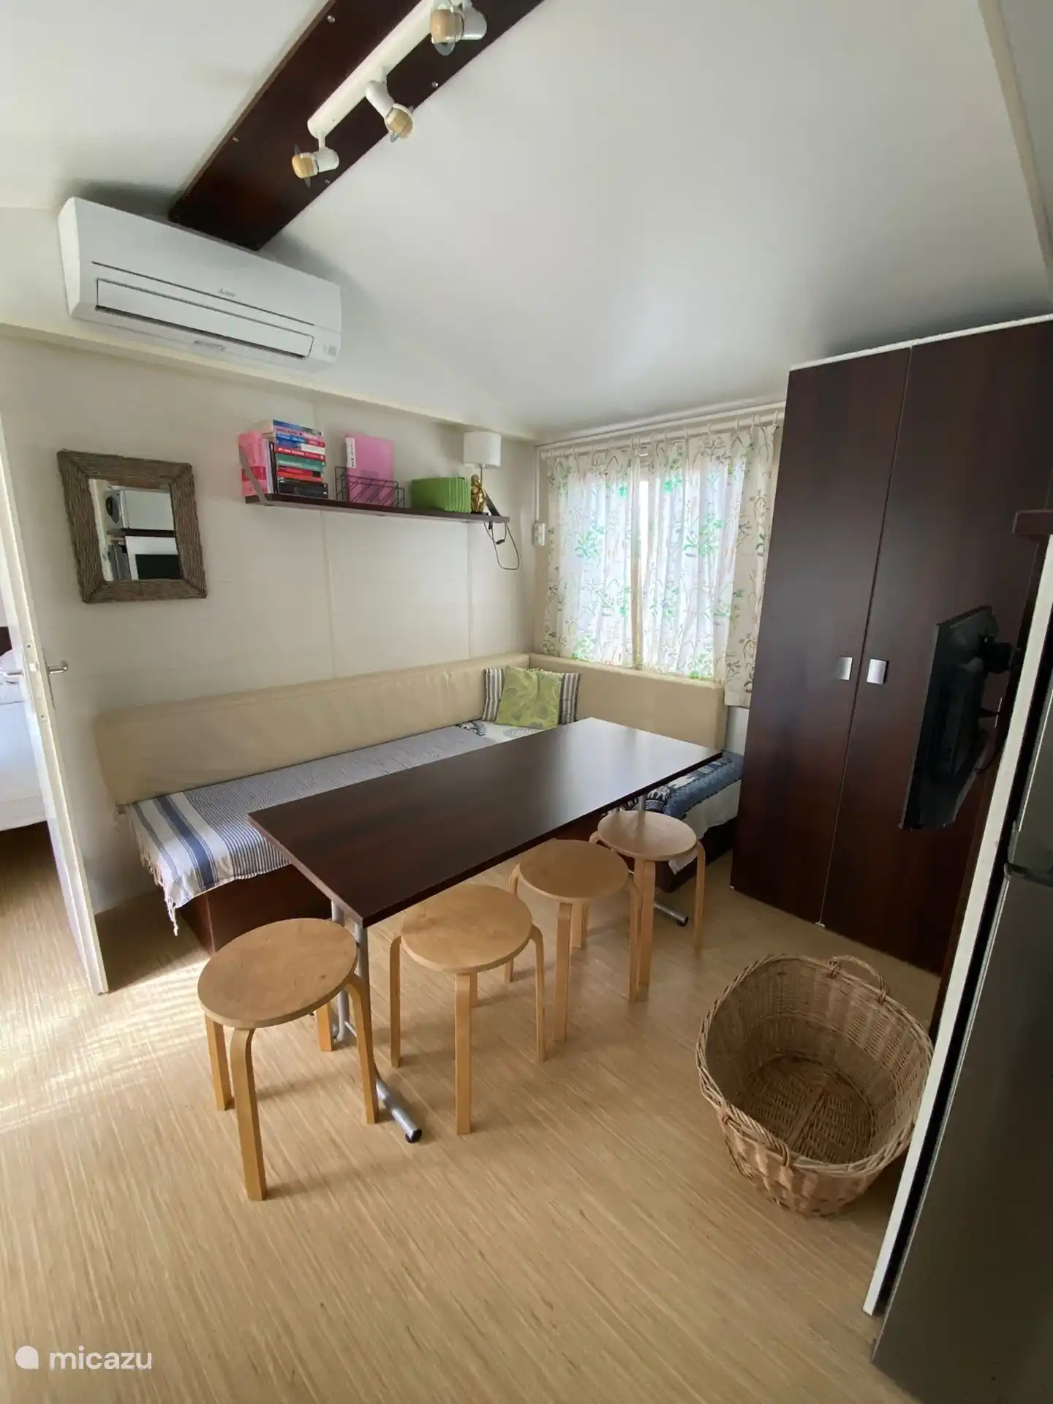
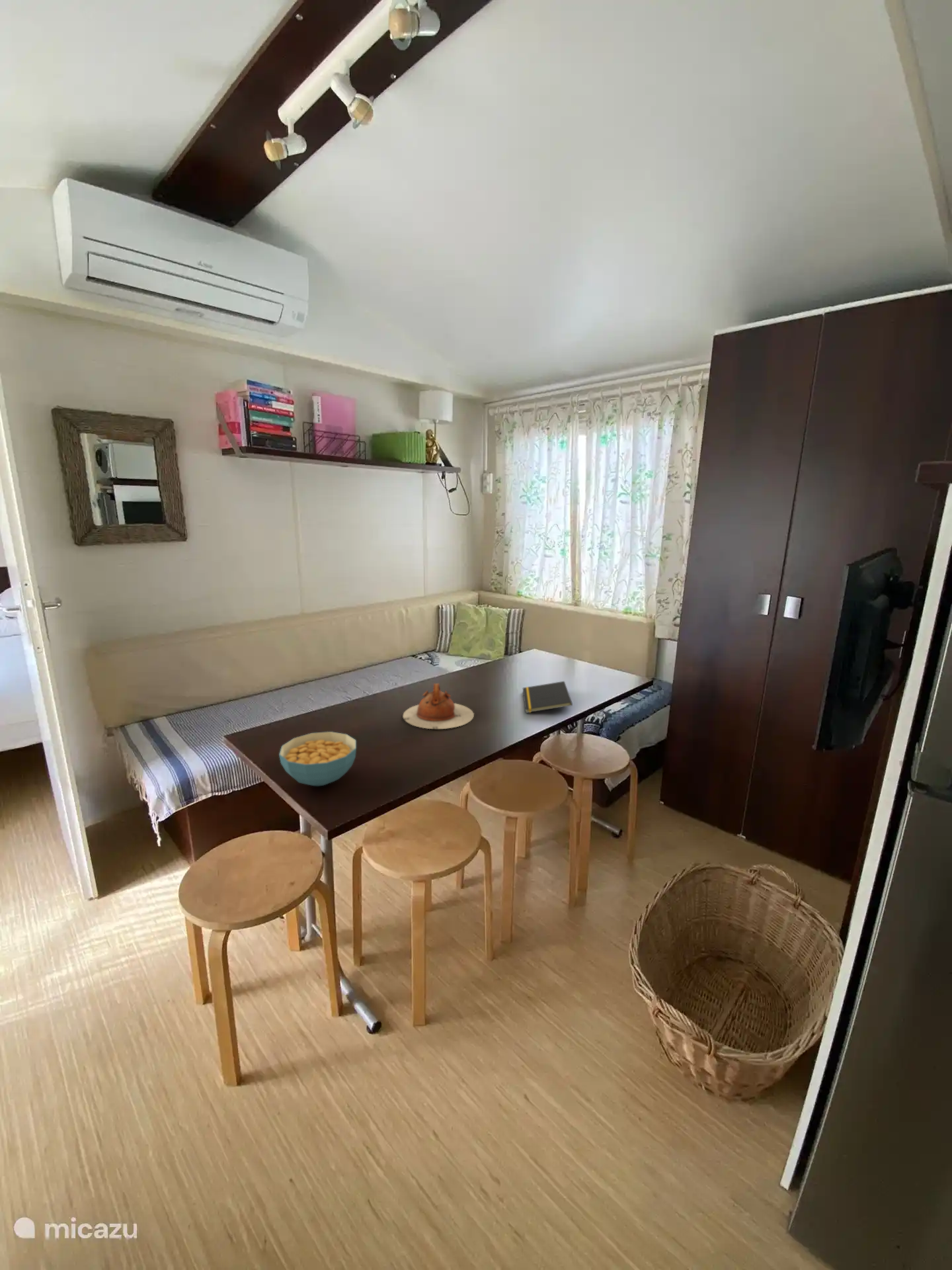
+ teapot [403,683,475,730]
+ cereal bowl [278,731,357,786]
+ notepad [522,681,573,714]
